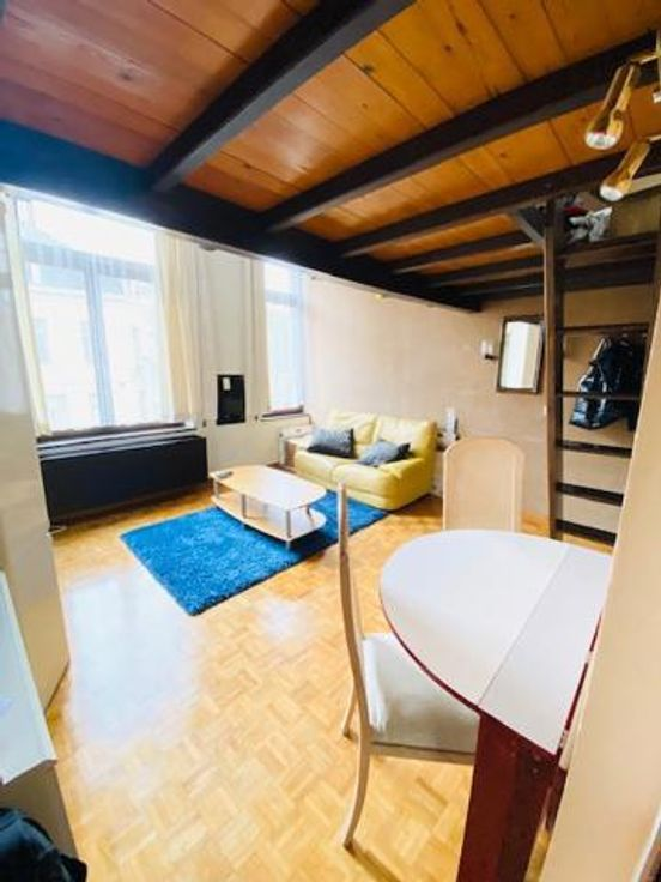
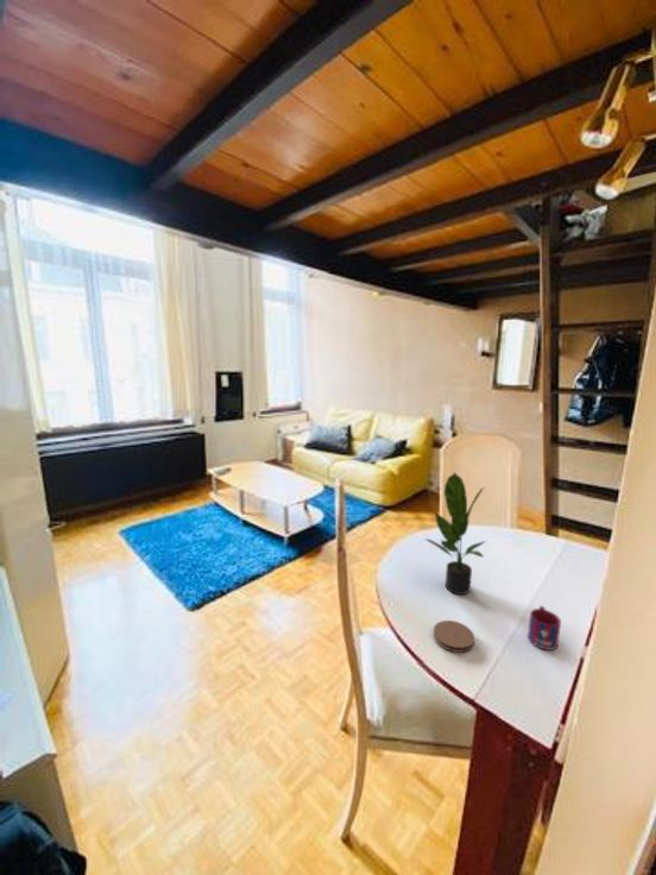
+ mug [526,605,562,651]
+ potted plant [423,471,487,596]
+ coaster [433,619,475,654]
